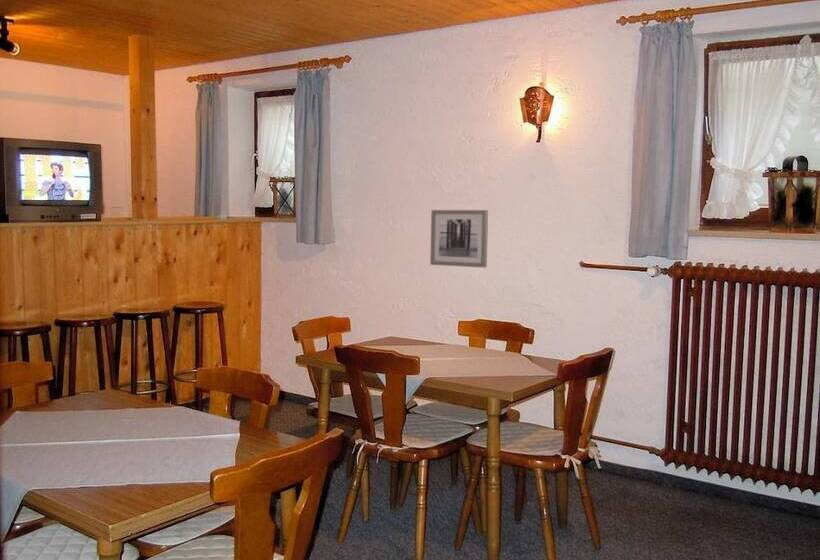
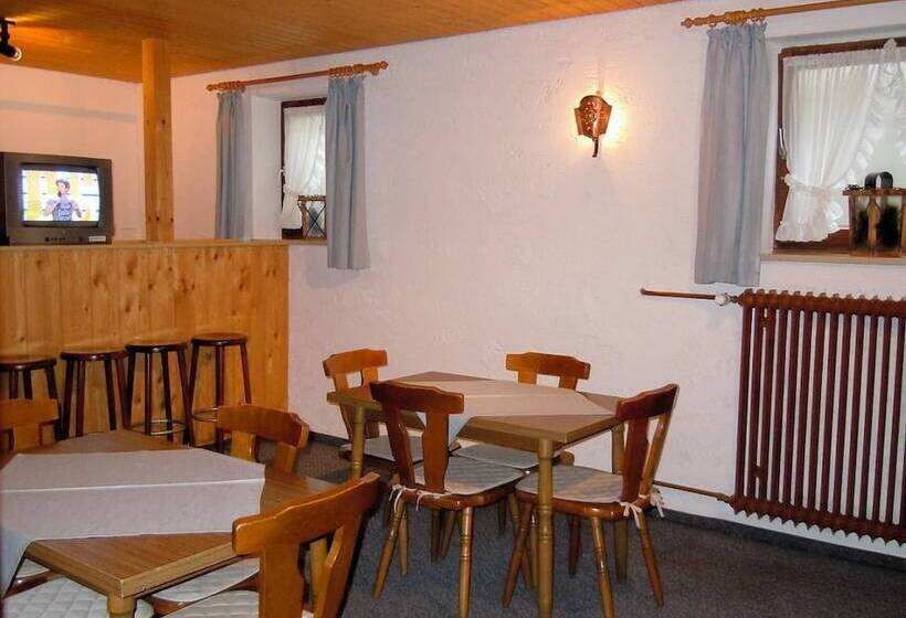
- wall art [429,209,489,269]
